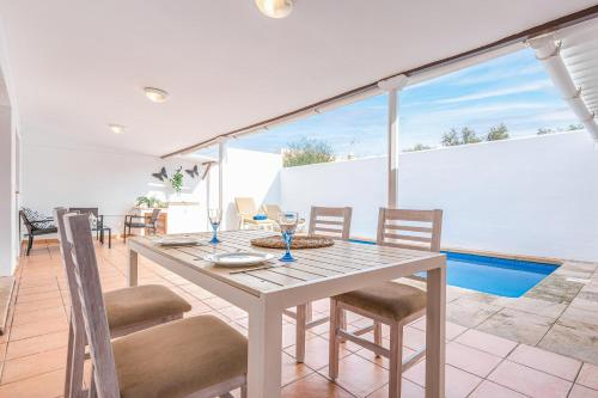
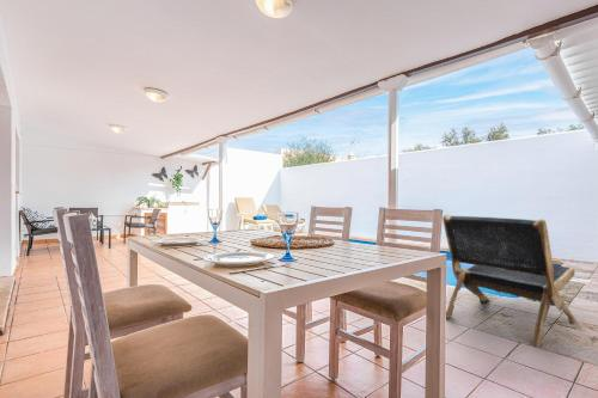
+ lounge chair [441,214,579,348]
